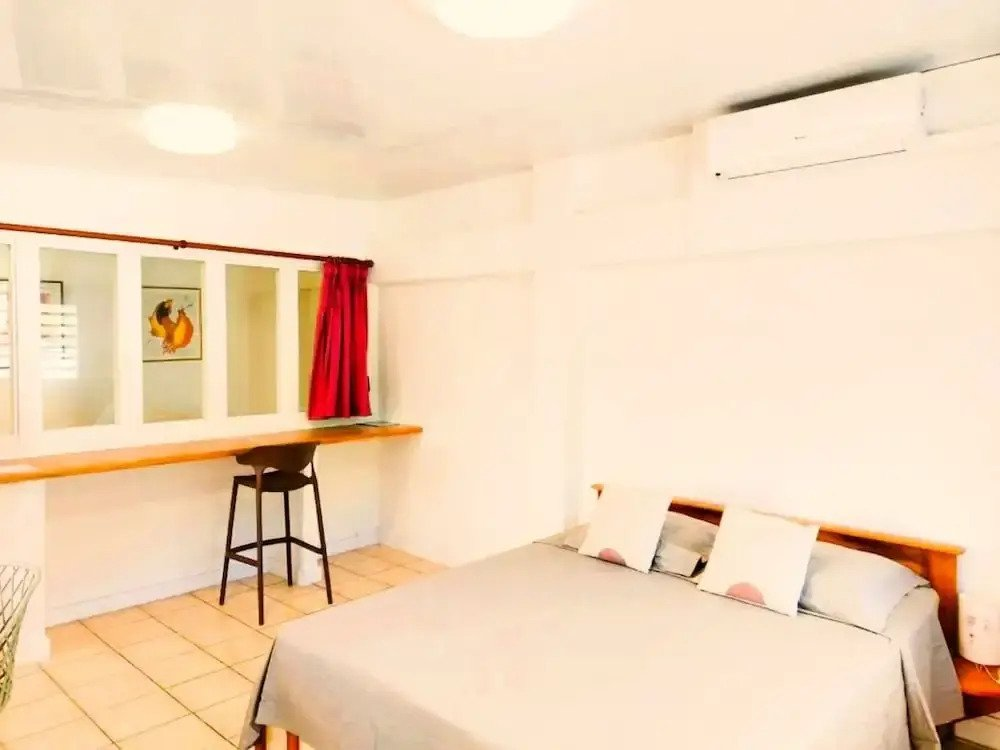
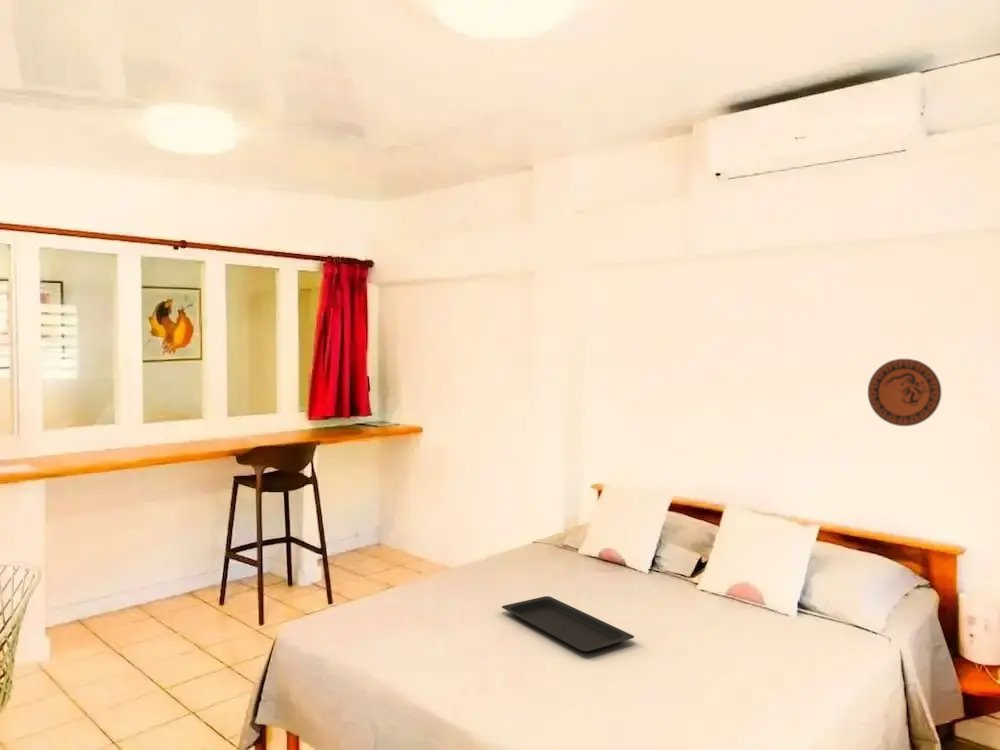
+ serving tray [501,595,635,654]
+ decorative plate [867,358,942,427]
